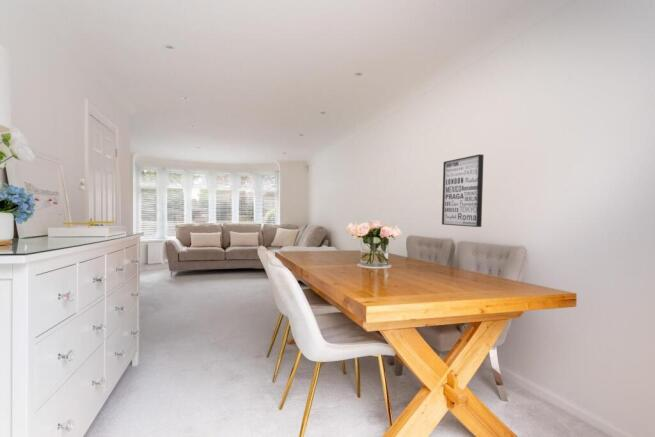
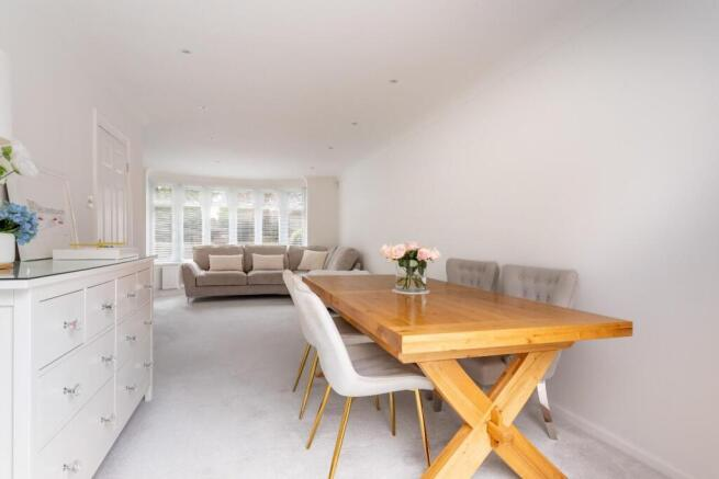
- wall art [441,153,485,228]
